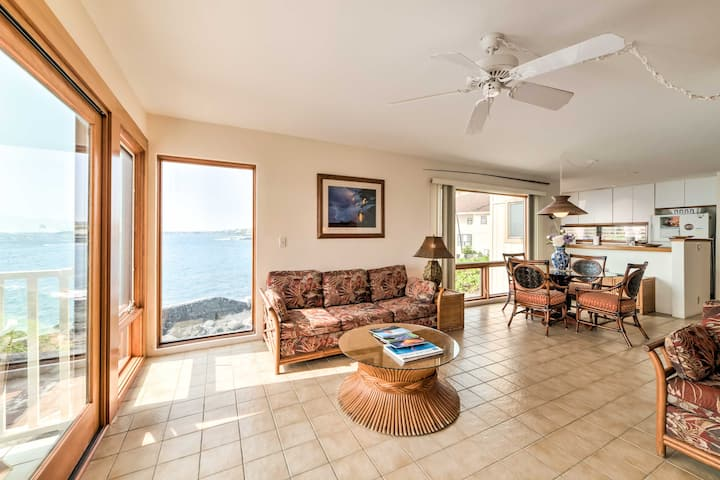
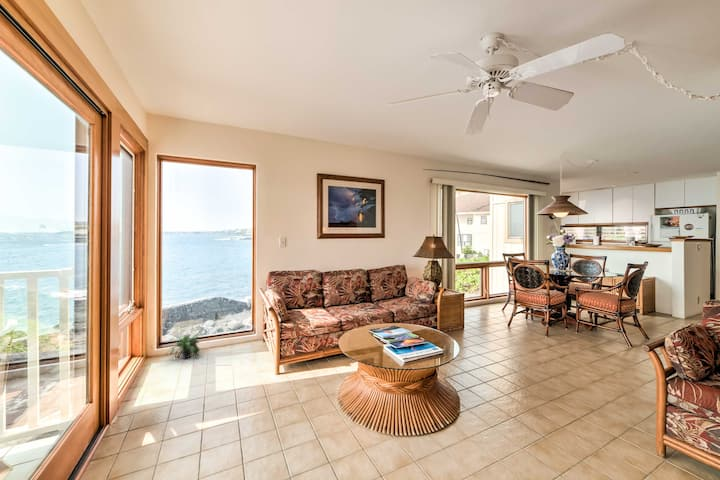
+ potted plant [165,333,204,360]
